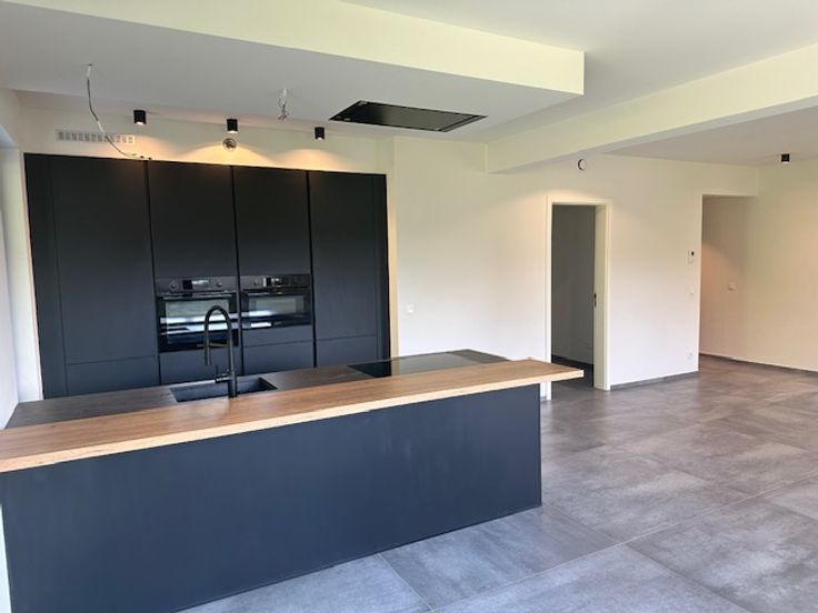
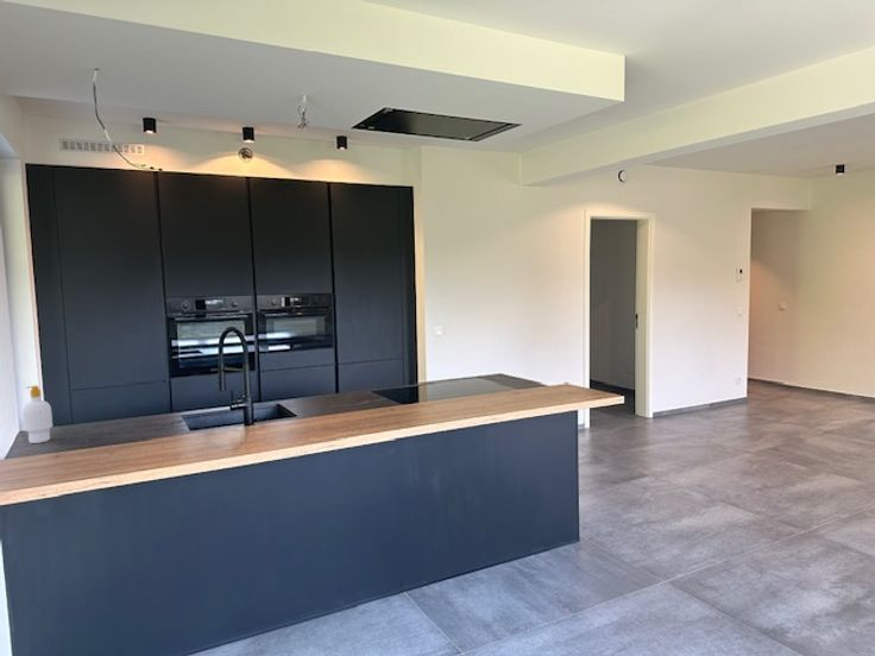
+ soap bottle [21,385,53,444]
